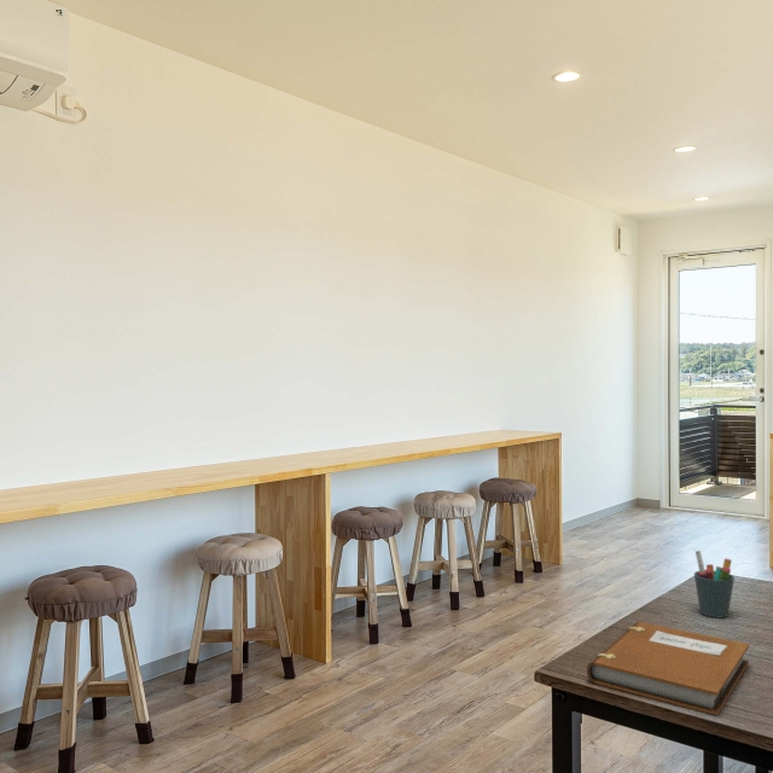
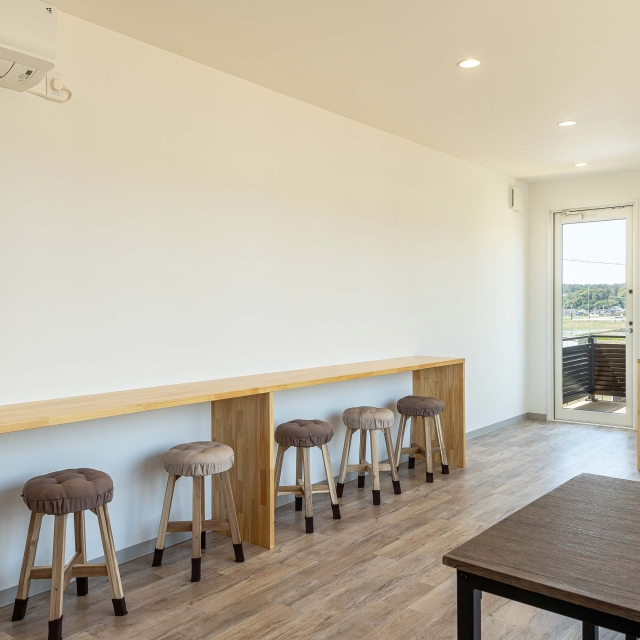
- notebook [586,621,750,716]
- pen holder [693,550,736,618]
